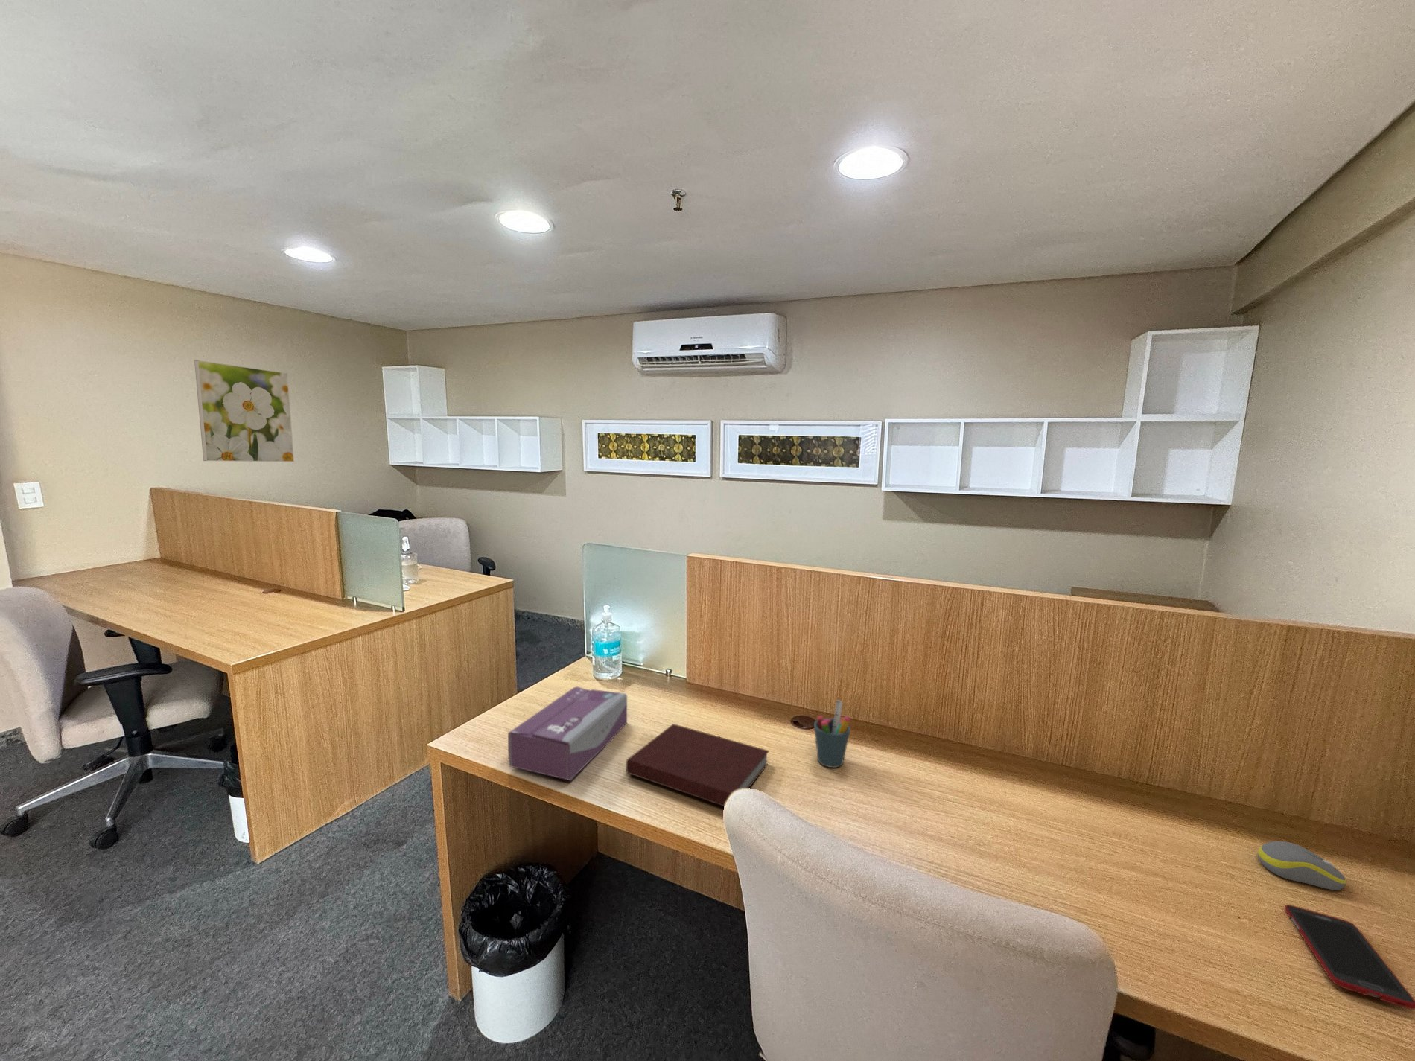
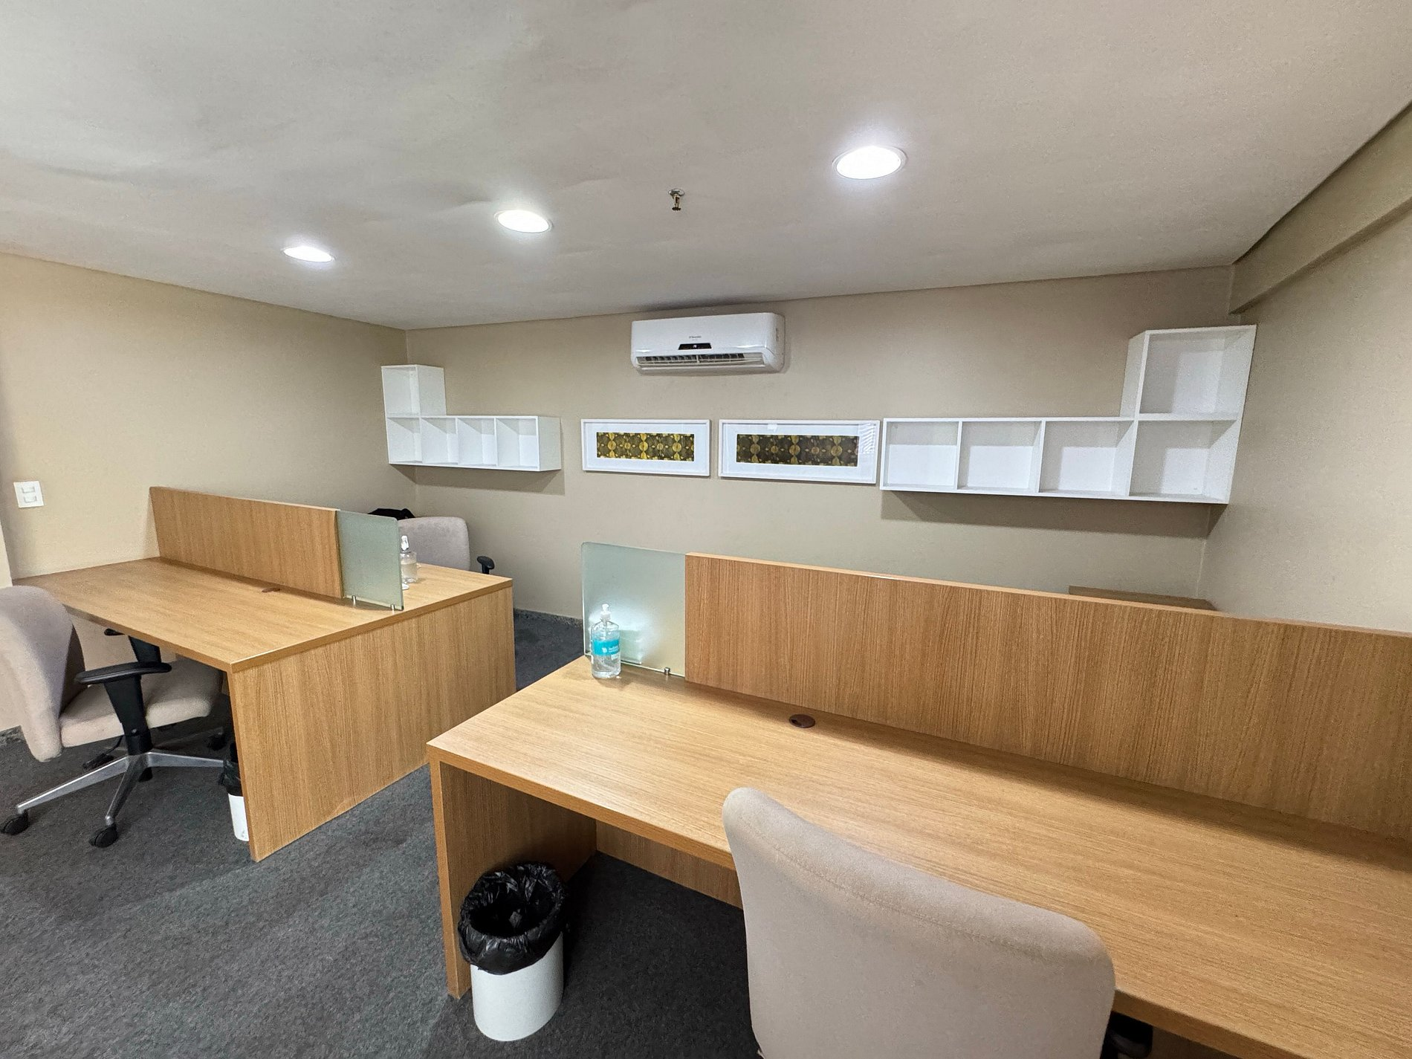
- tissue box [507,685,627,781]
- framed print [194,360,295,463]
- computer mouse [1257,840,1347,892]
- notebook [625,723,770,807]
- cell phone [1284,904,1415,1011]
- pen holder [813,699,851,768]
